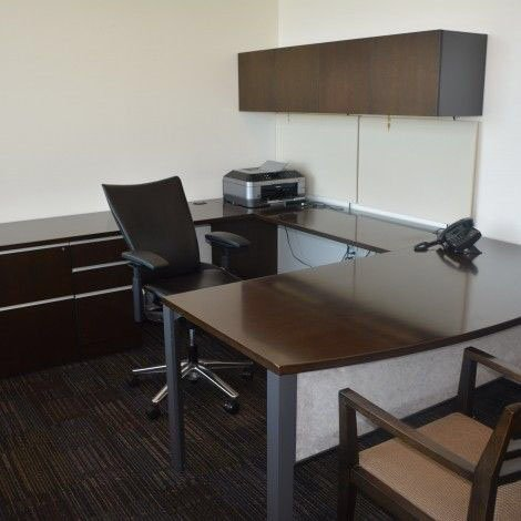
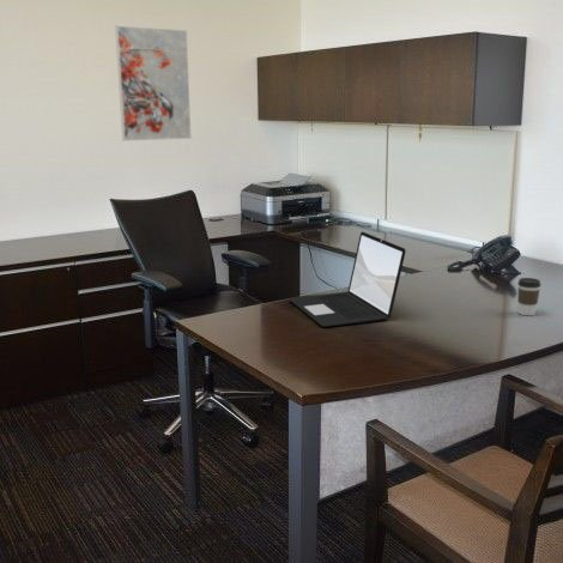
+ laptop [289,231,406,328]
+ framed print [114,25,193,143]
+ coffee cup [516,277,543,316]
